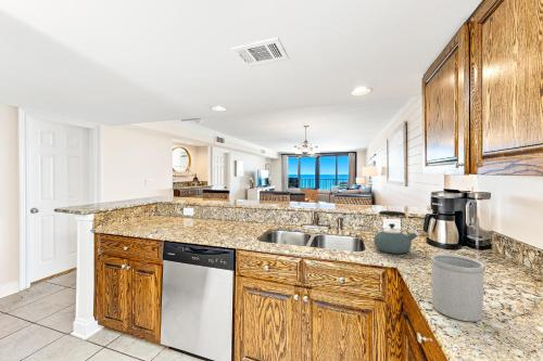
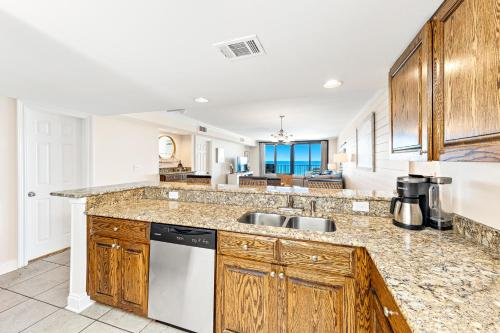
- kettle [372,210,420,255]
- utensil holder [430,253,487,322]
